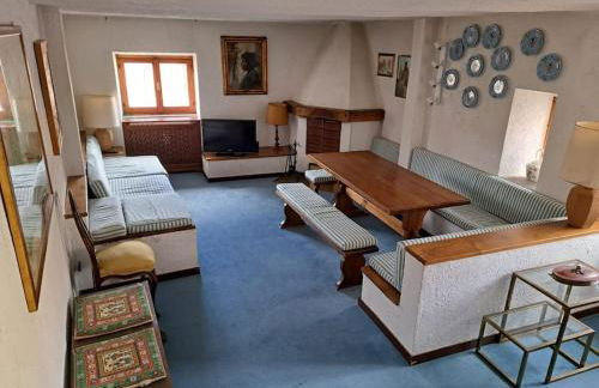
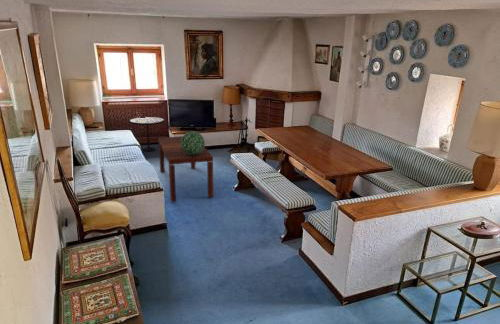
+ decorative sphere [181,130,206,155]
+ side table [128,116,166,152]
+ coffee table [157,135,214,203]
